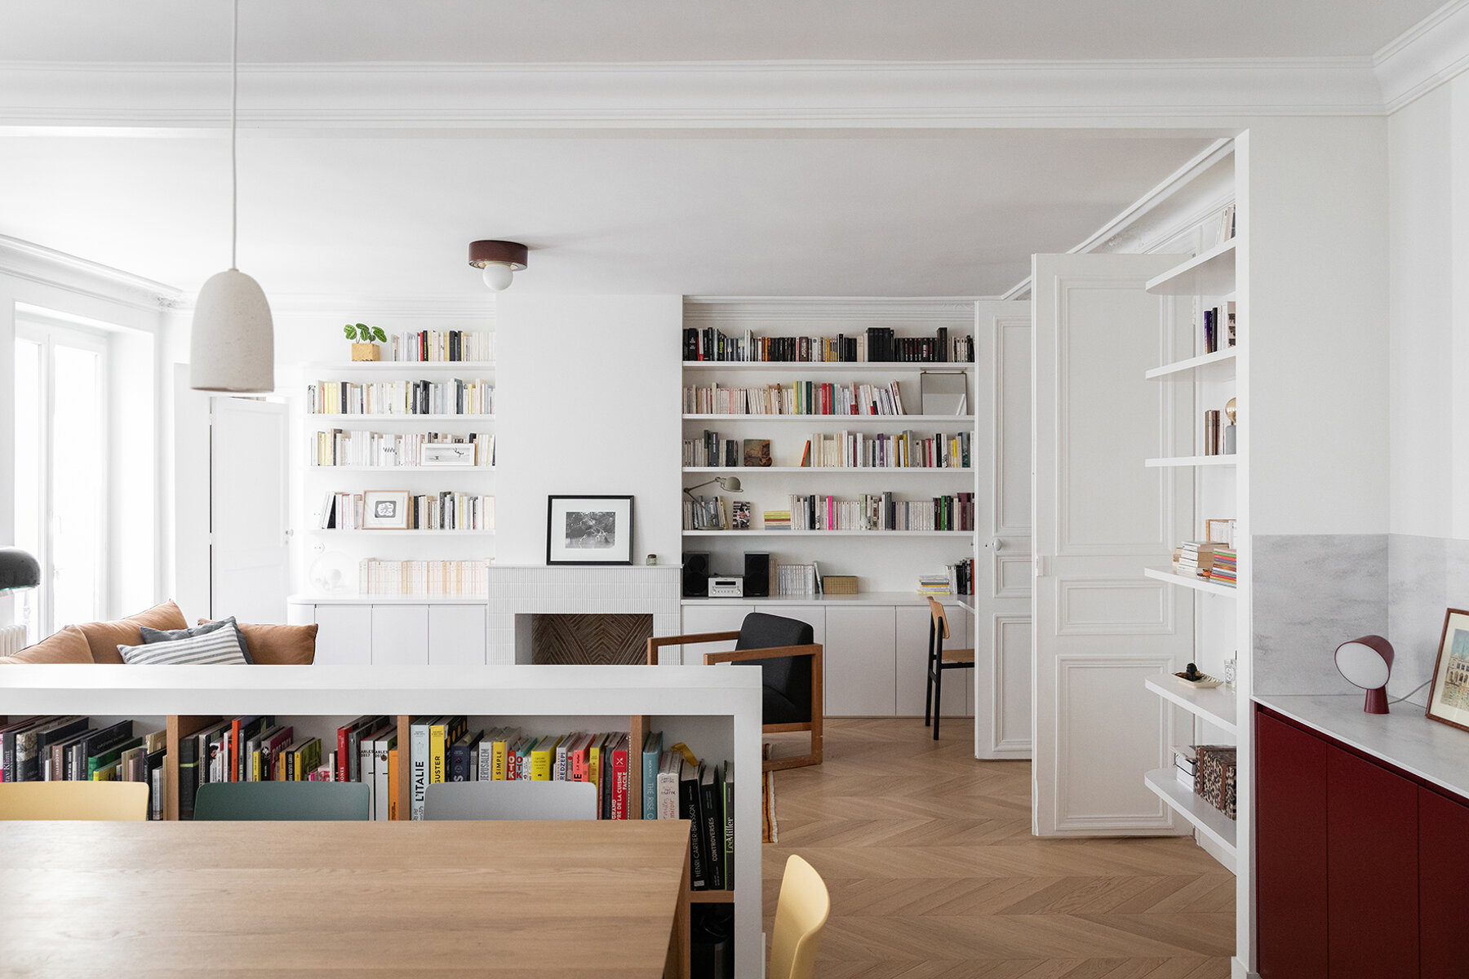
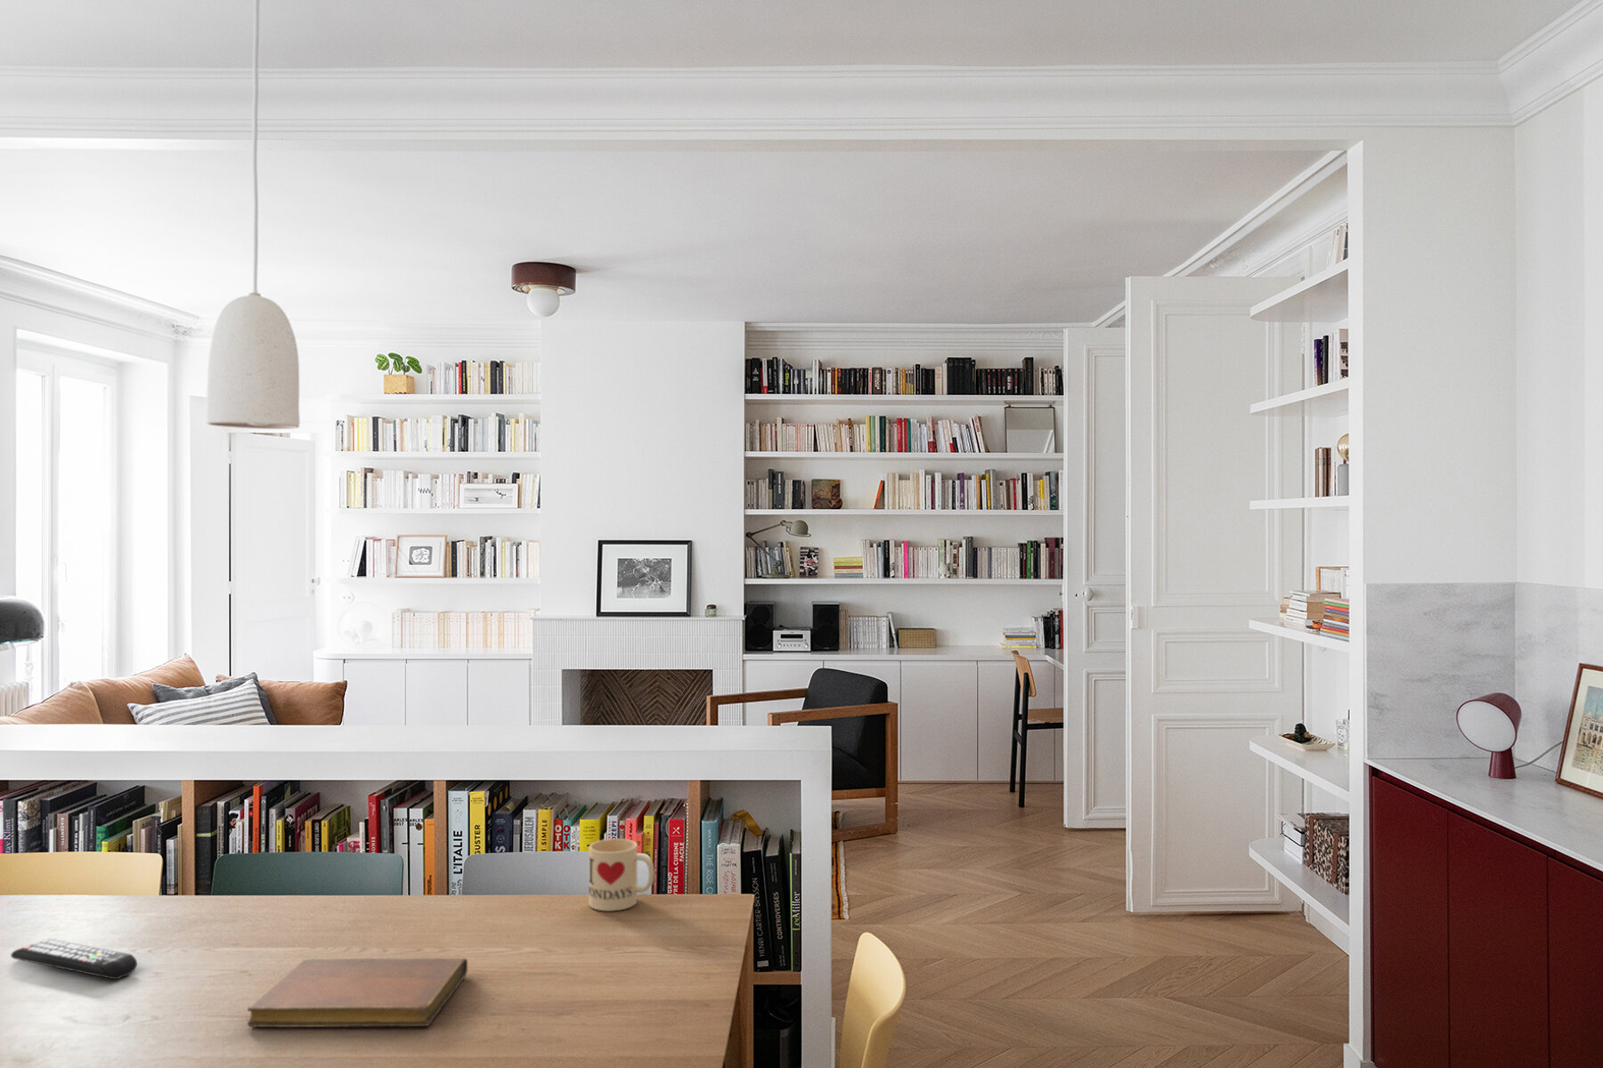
+ notebook [247,957,469,1027]
+ remote control [10,937,138,980]
+ mug [588,838,656,912]
